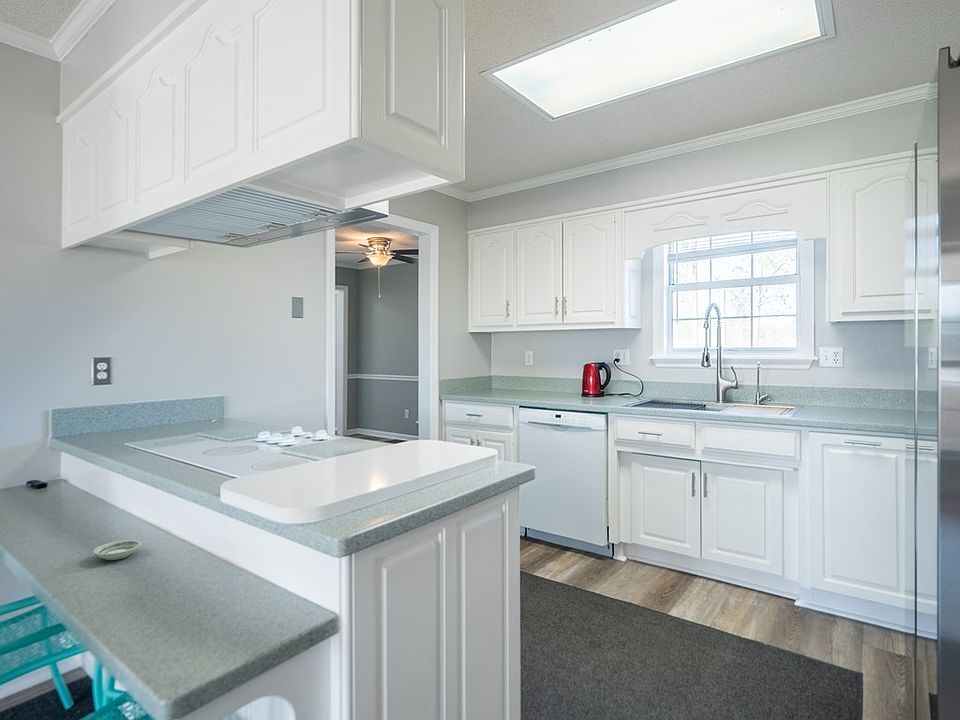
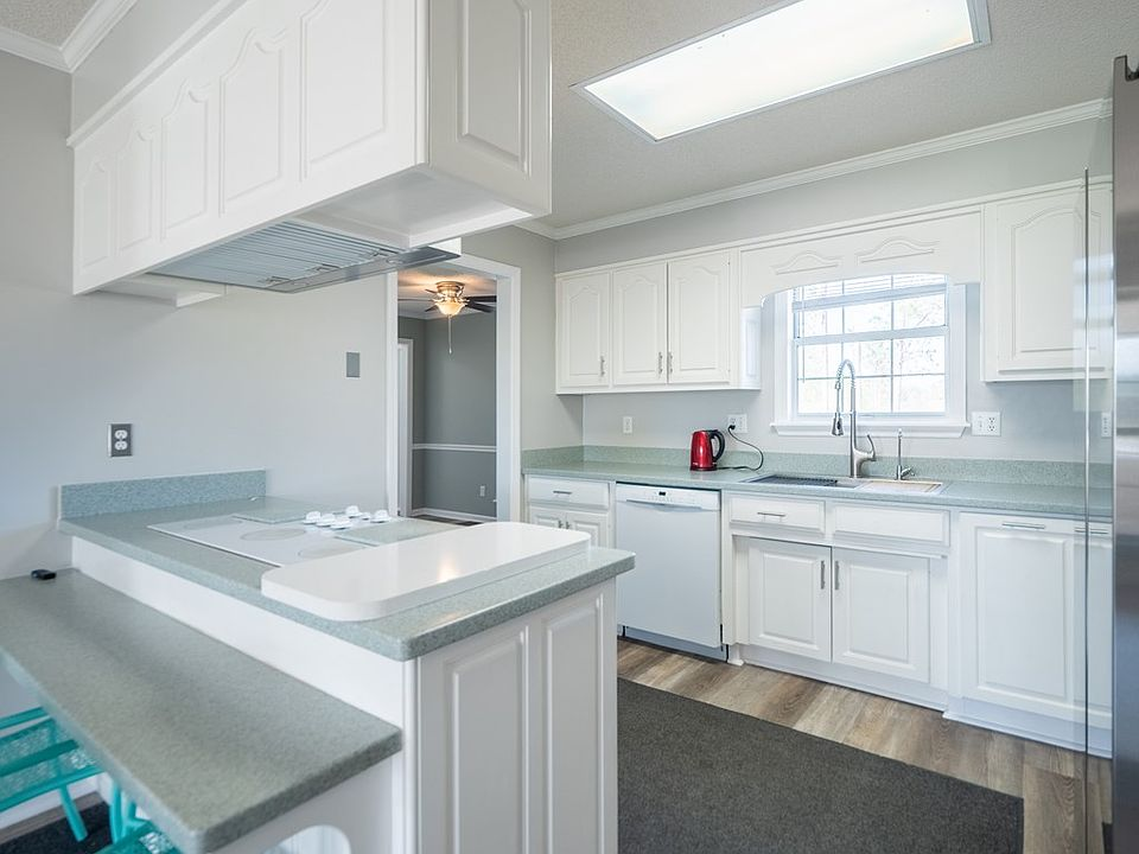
- saucer [92,539,142,561]
